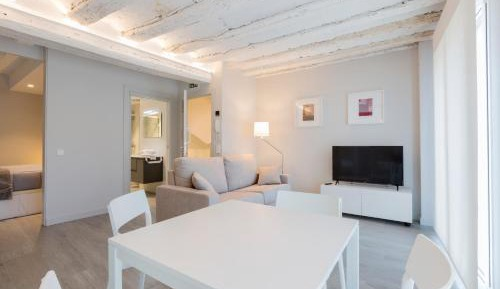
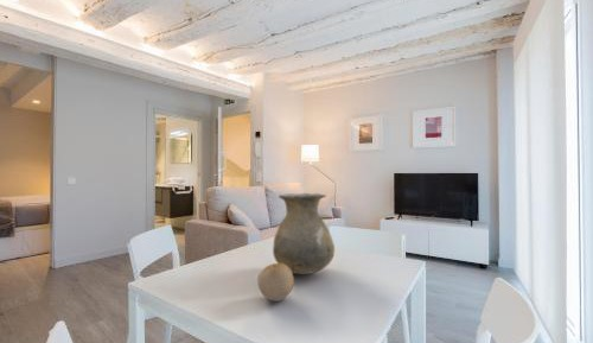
+ vase [272,192,336,275]
+ fruit [256,262,295,303]
